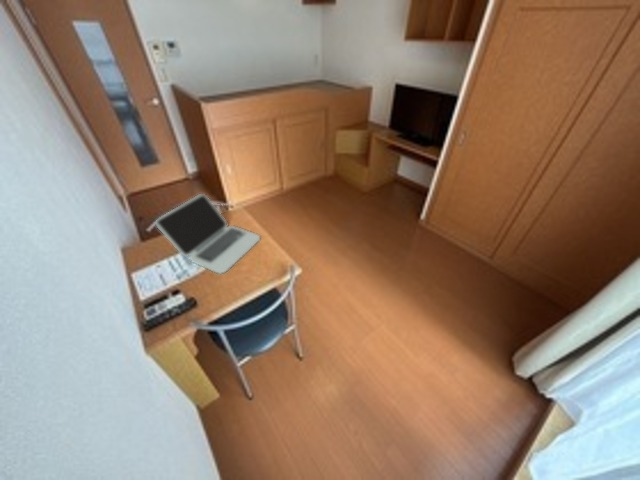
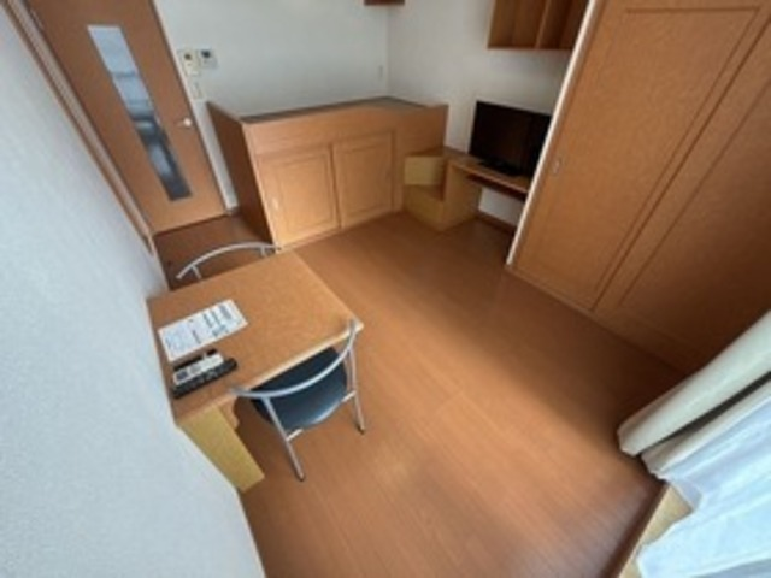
- laptop [155,193,261,275]
